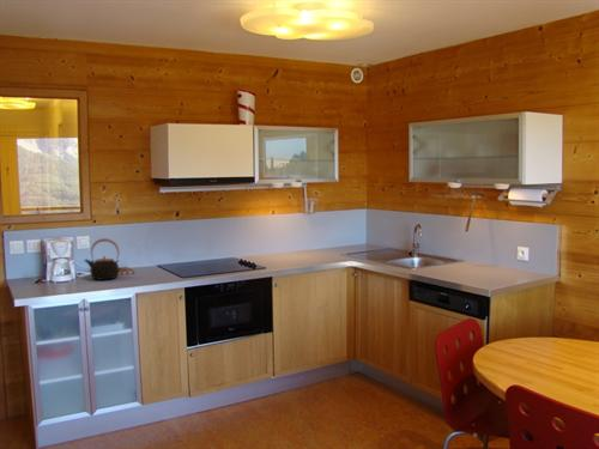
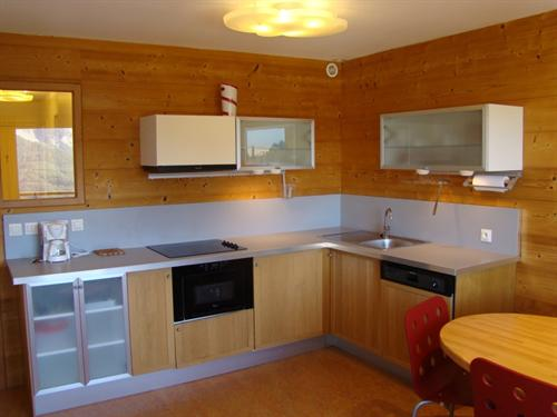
- teapot [83,237,120,281]
